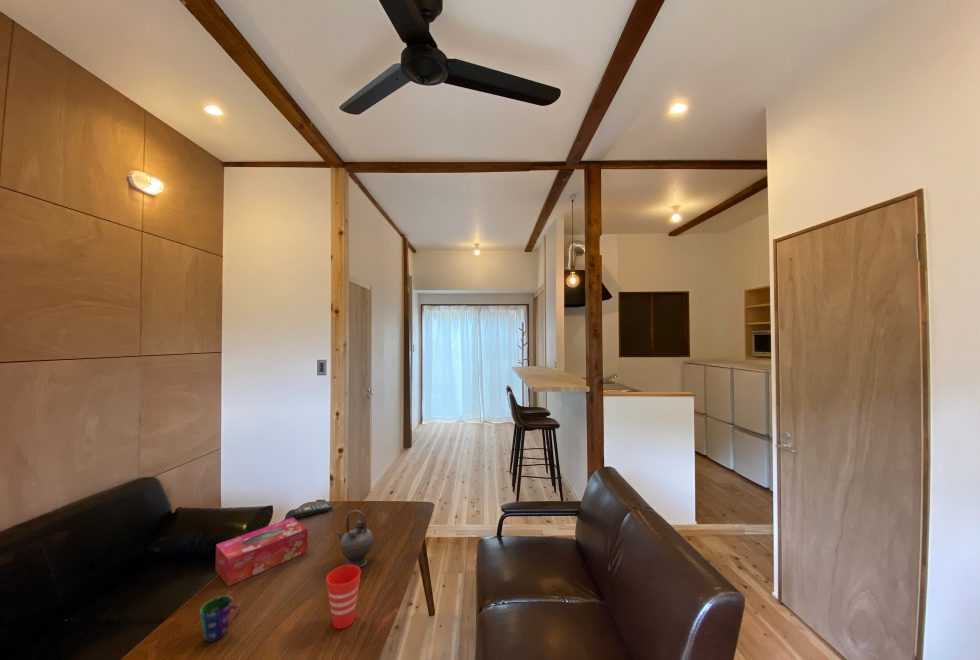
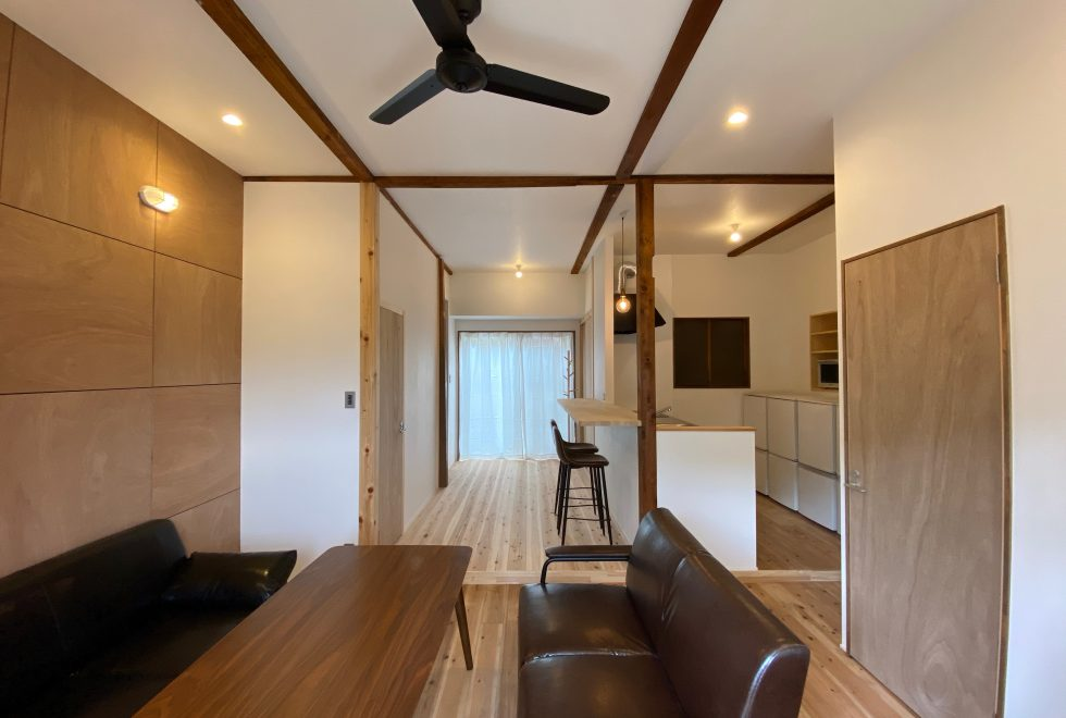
- cup [326,564,362,630]
- remote control [284,502,334,520]
- teapot [335,509,374,568]
- cup [199,594,241,643]
- tissue box [215,518,309,587]
